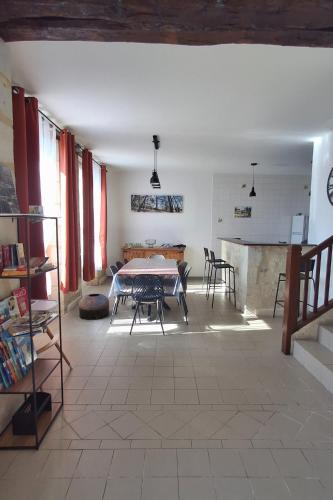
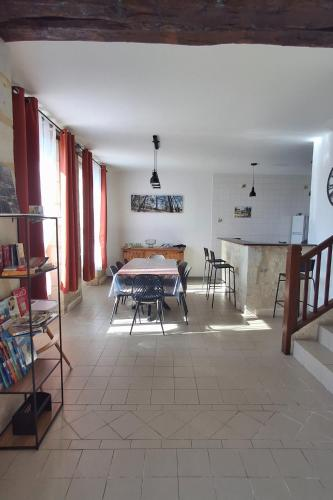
- pouf [78,293,110,321]
